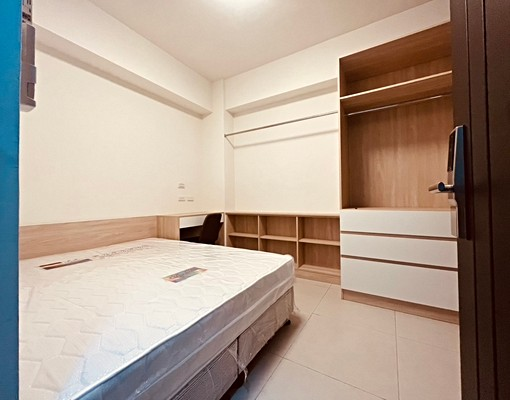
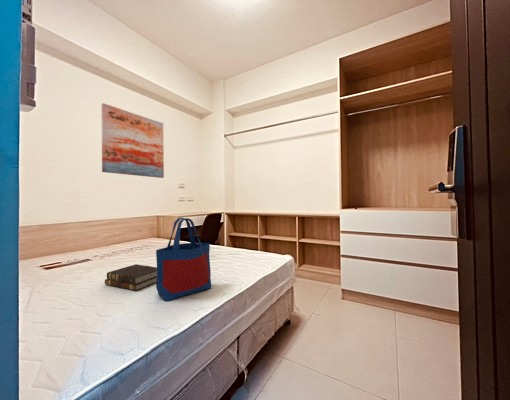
+ wall art [101,102,165,179]
+ bible [104,263,157,292]
+ tote bag [155,217,212,302]
